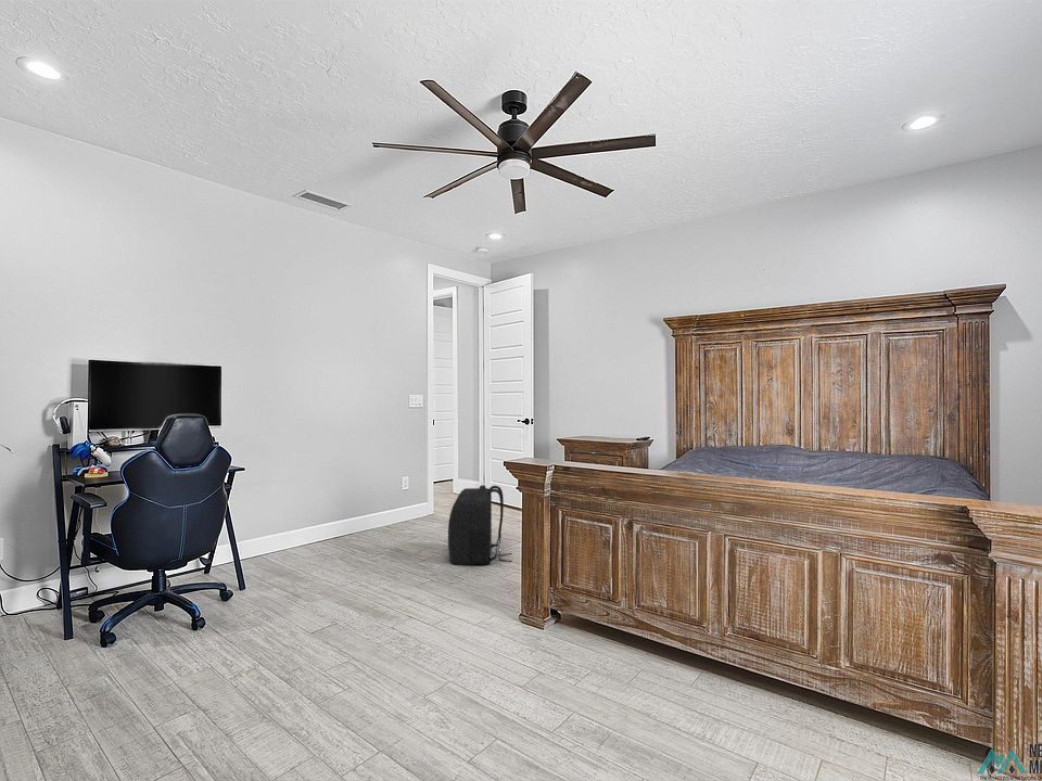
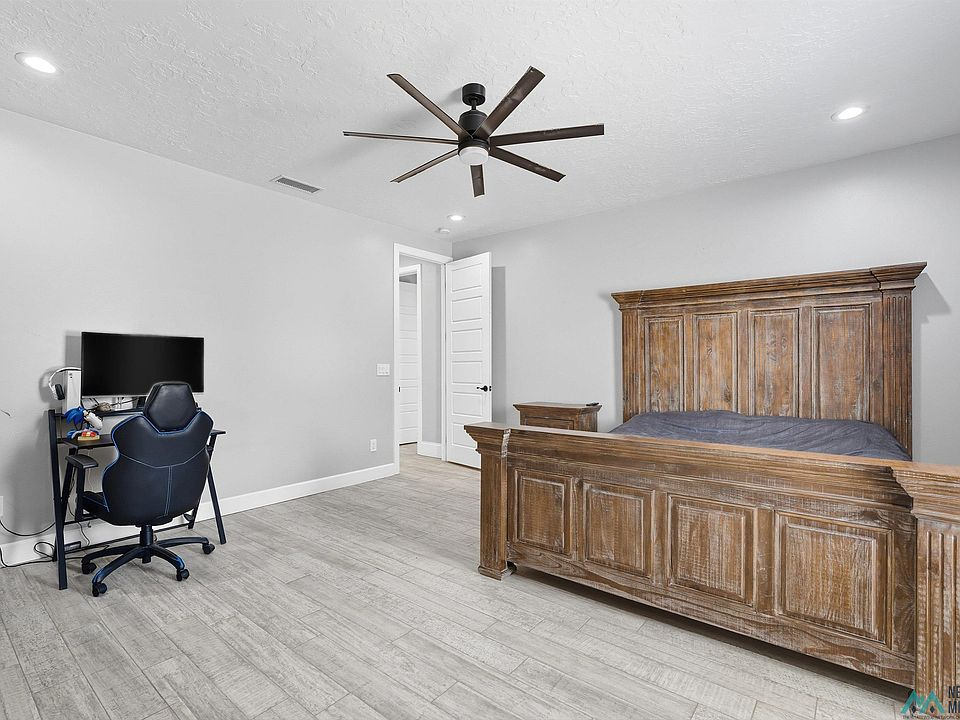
- backpack [447,484,513,566]
